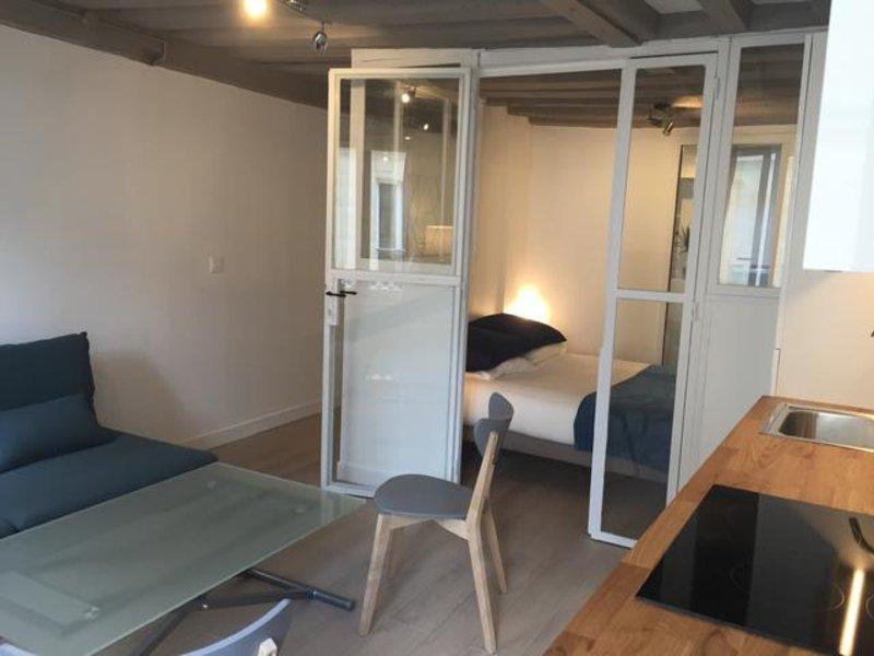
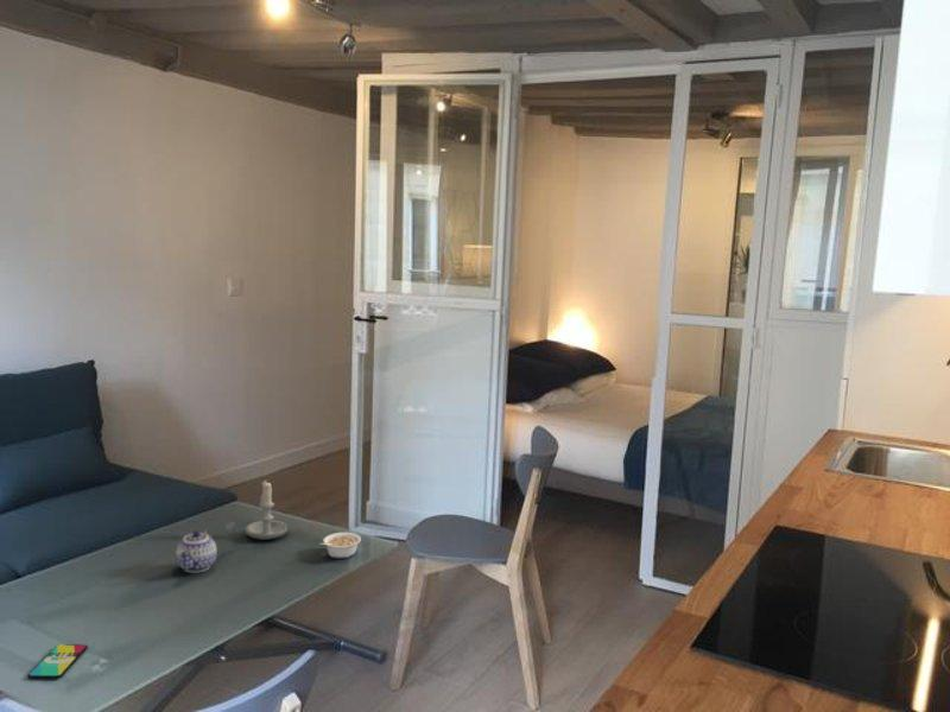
+ smartphone [27,643,89,680]
+ candle [245,479,289,541]
+ legume [317,532,362,560]
+ teapot [175,528,218,574]
